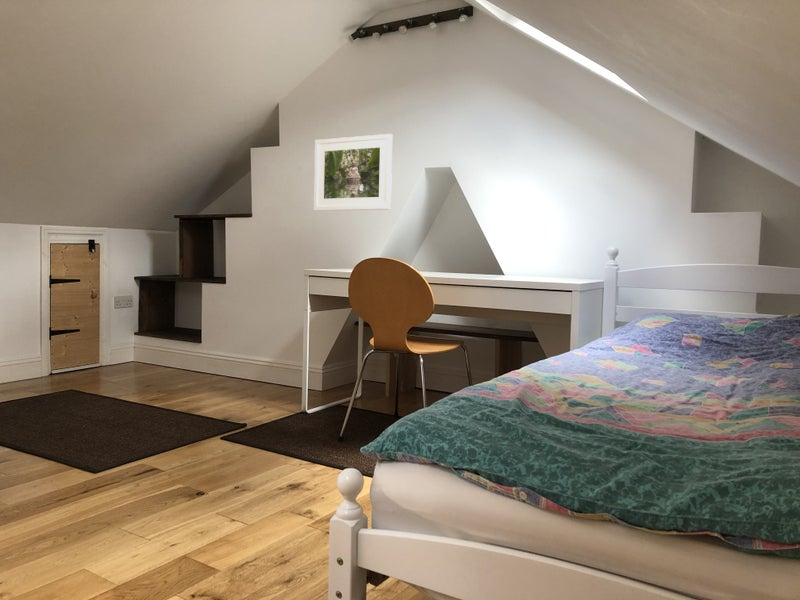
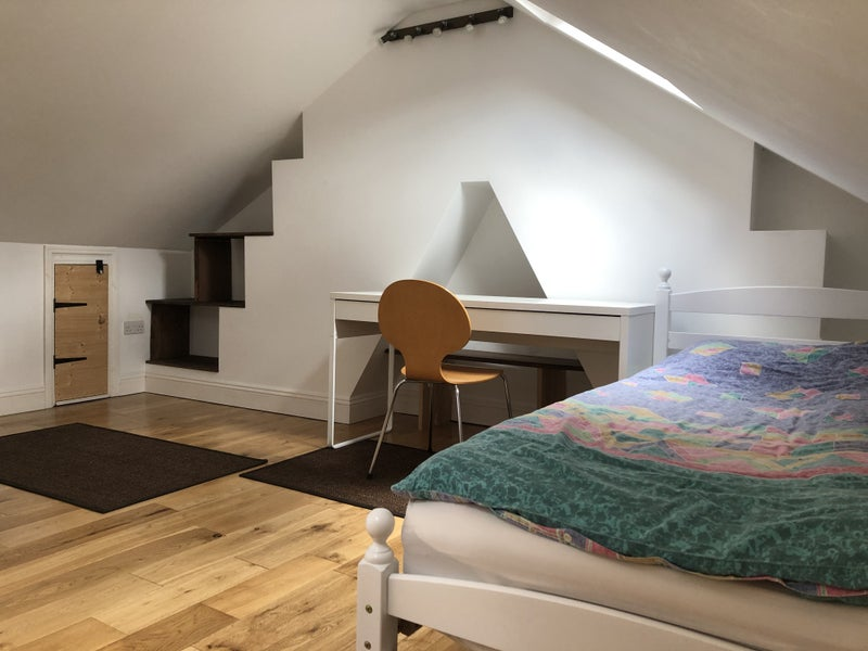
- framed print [313,133,393,212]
